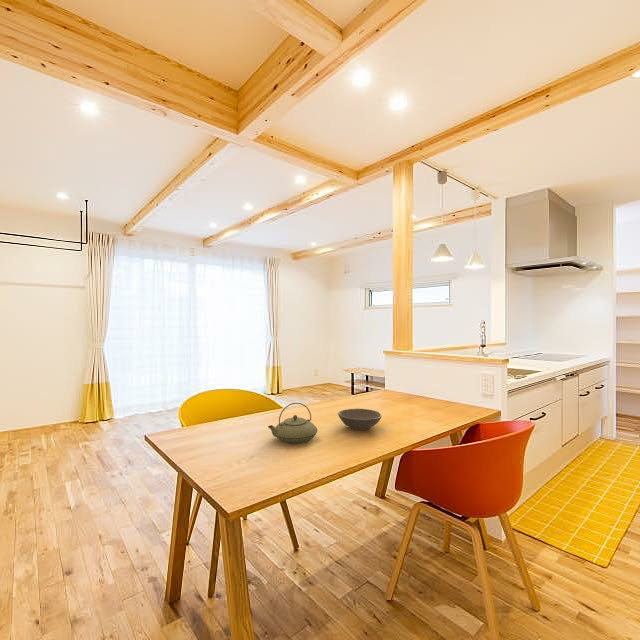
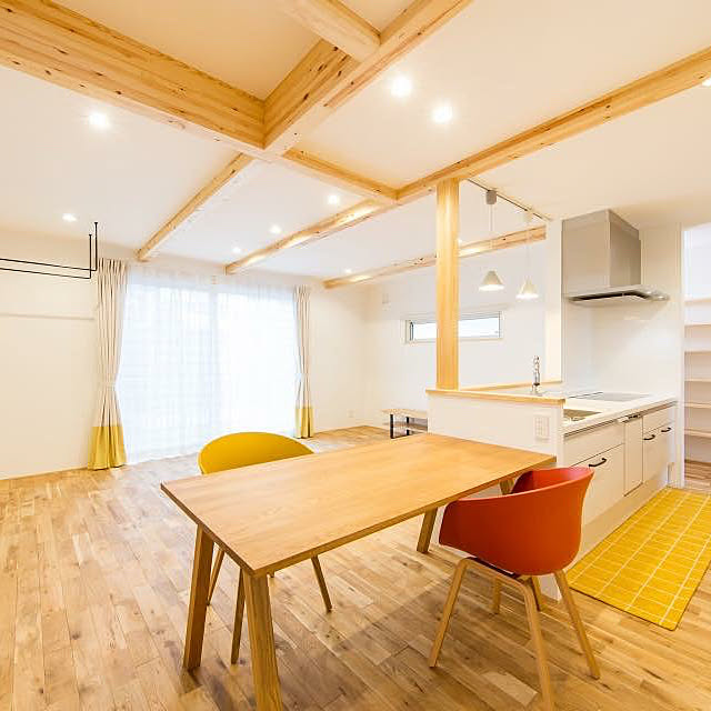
- soup bowl [337,408,383,431]
- teapot [267,402,318,444]
